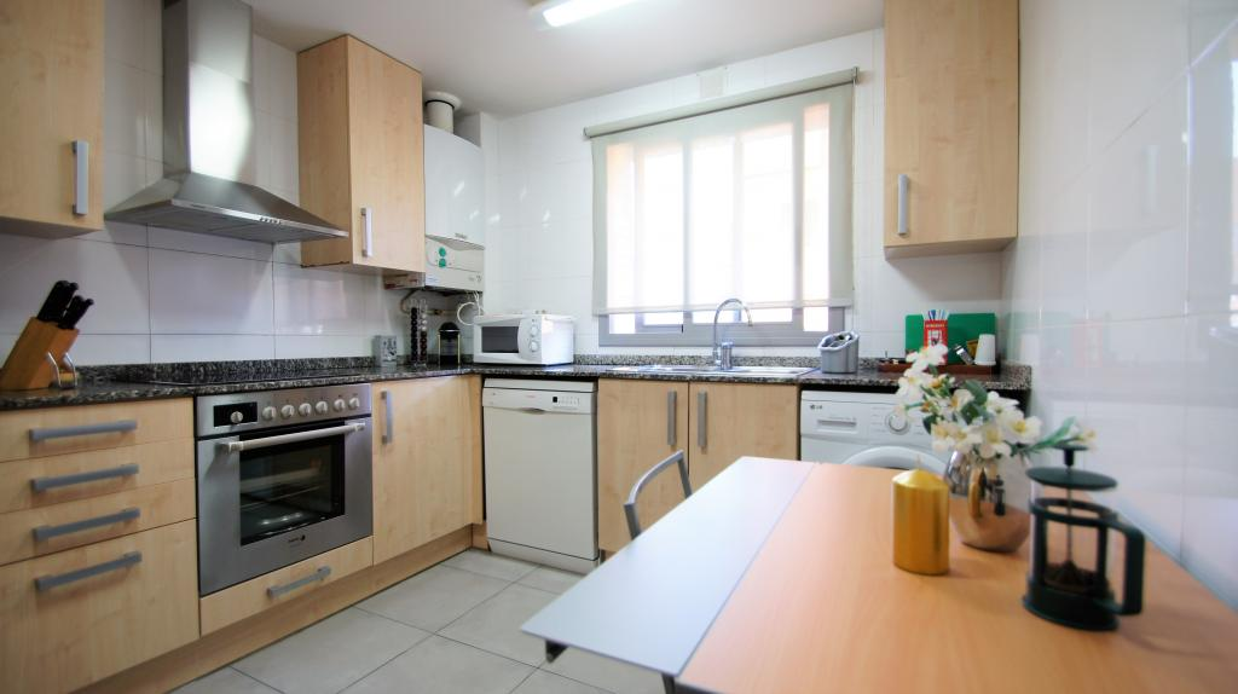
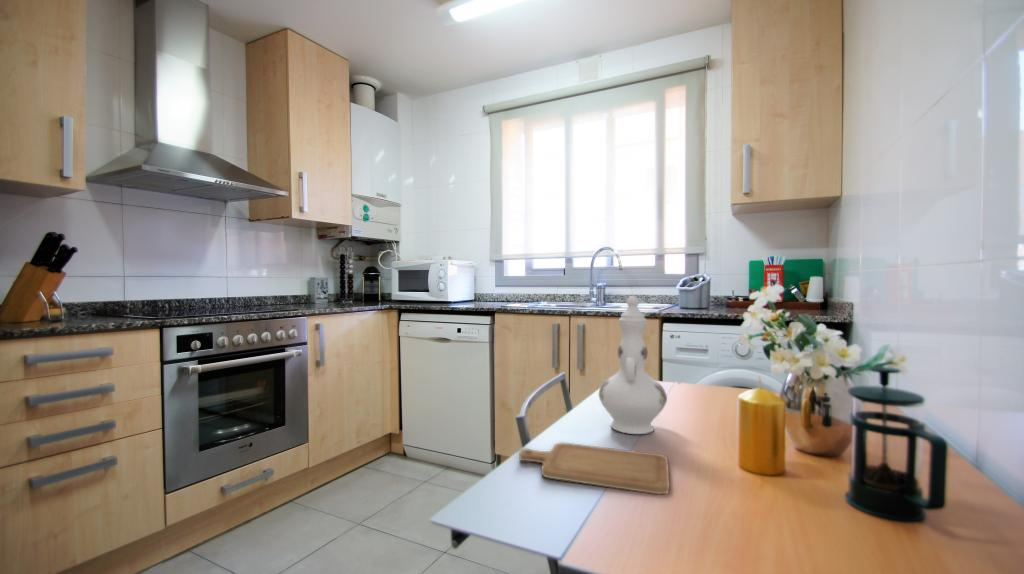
+ chinaware [598,295,668,435]
+ chopping board [518,441,671,495]
